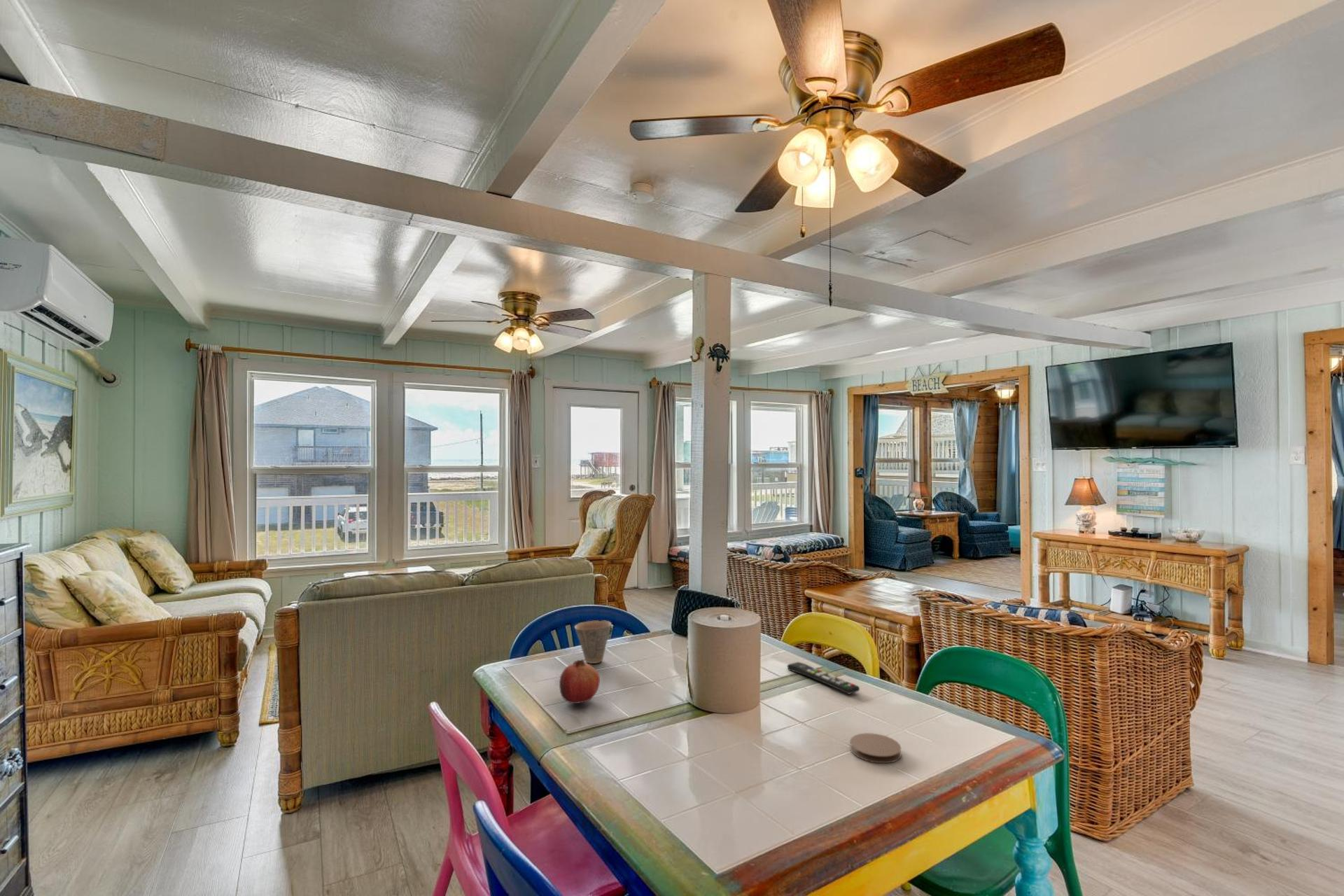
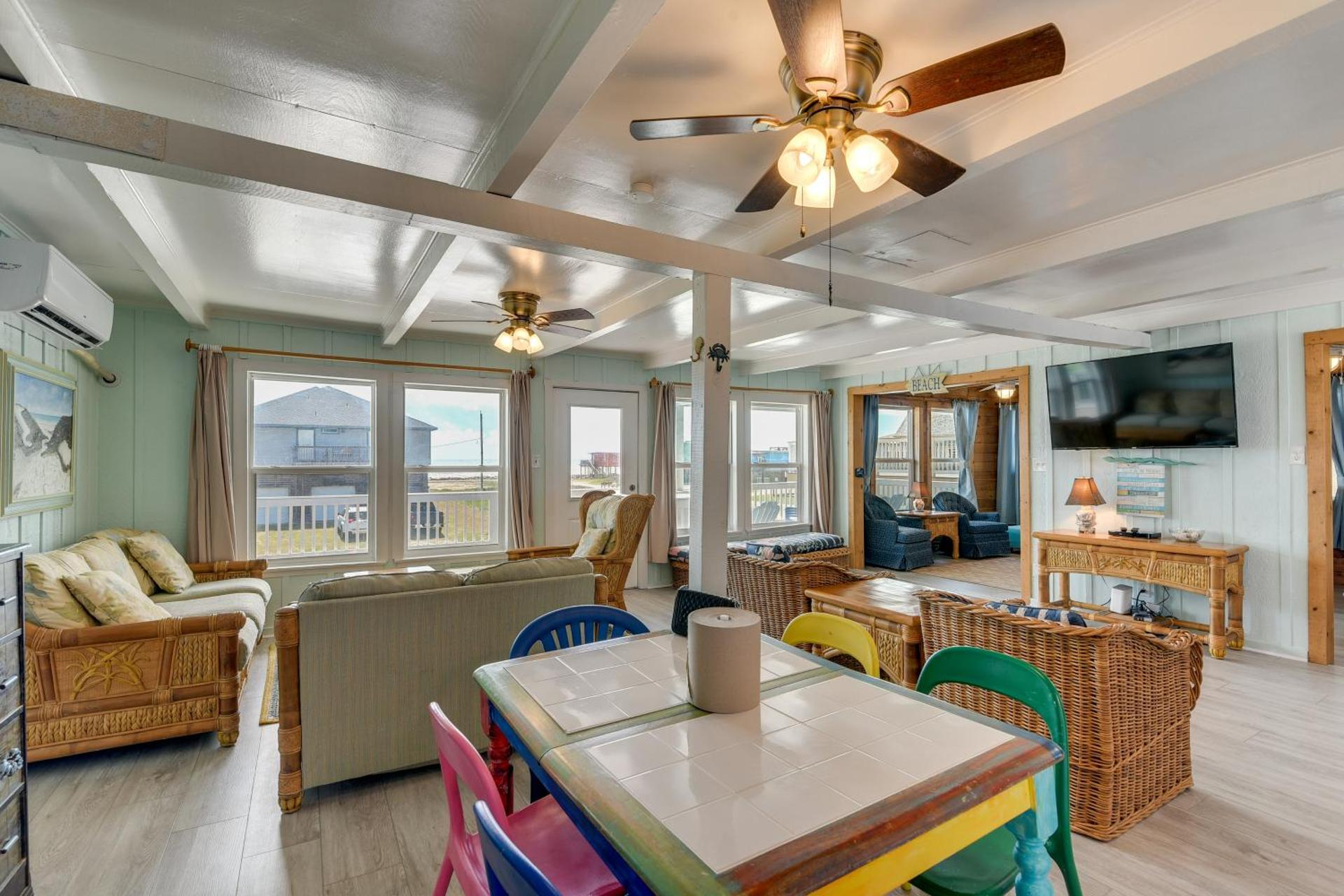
- coaster [849,732,902,764]
- remote control [786,661,860,695]
- cup [574,619,612,664]
- fruit [559,659,601,704]
